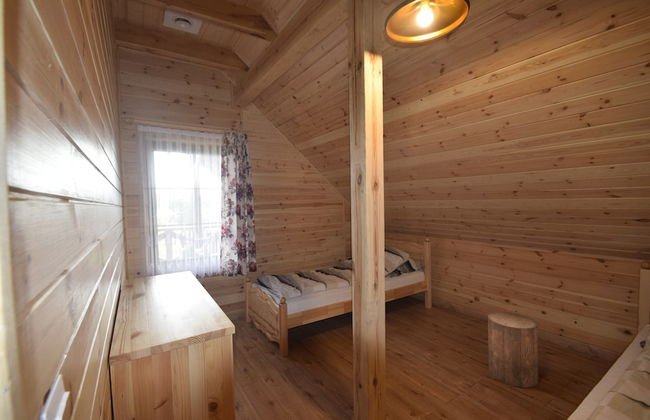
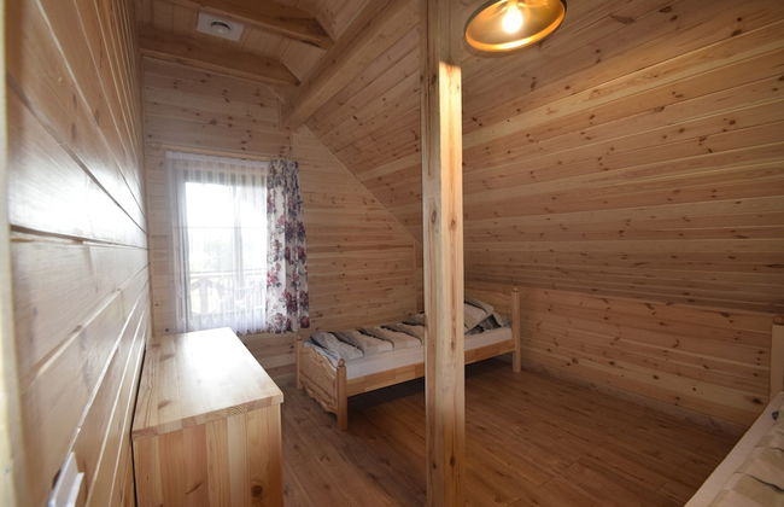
- stool [487,311,539,389]
